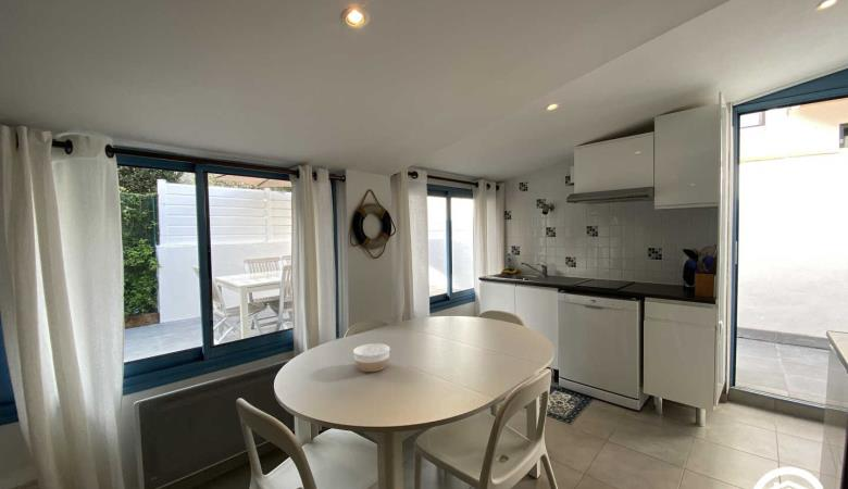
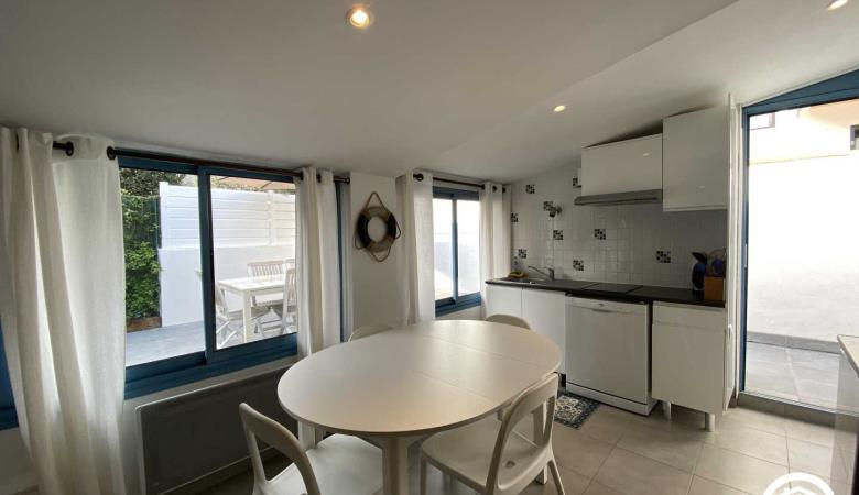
- bowl [352,342,391,373]
